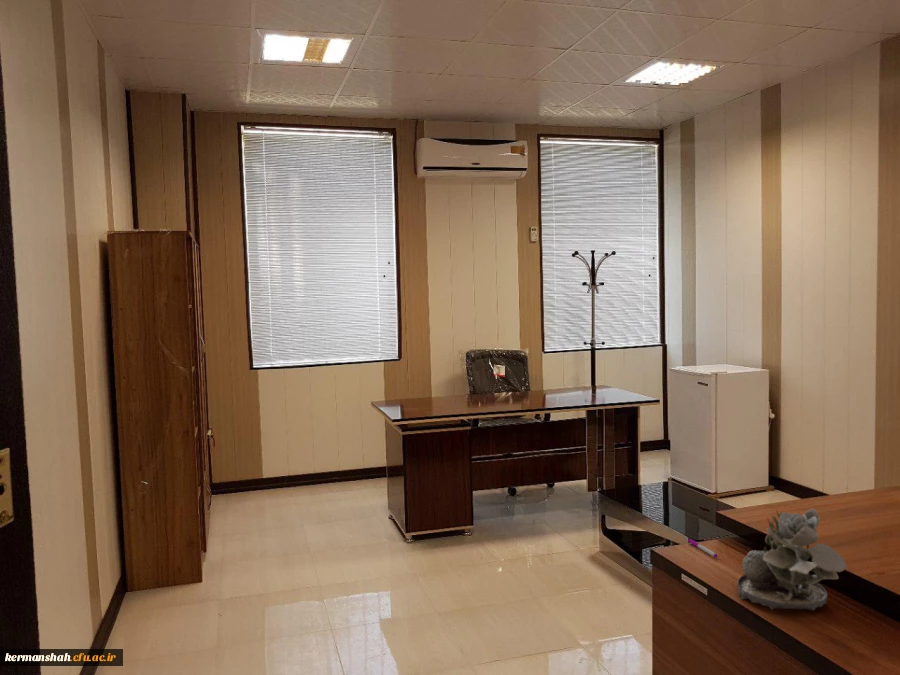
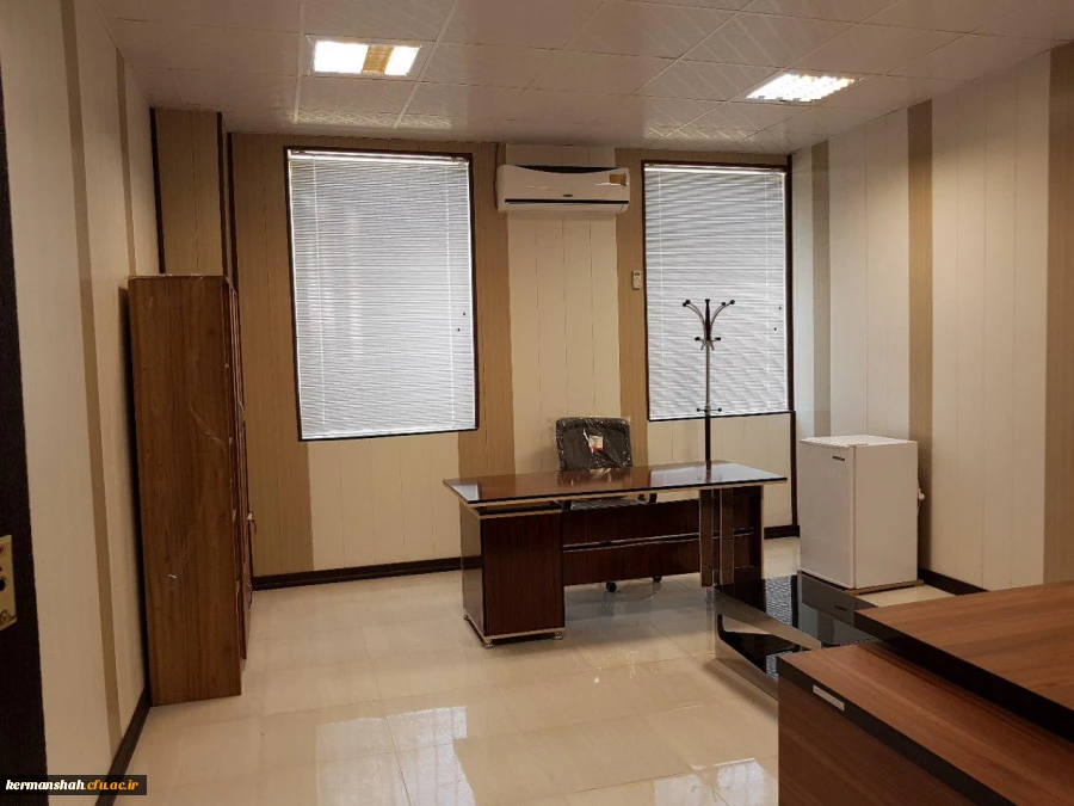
- pen [687,538,718,558]
- succulent plant [736,508,848,611]
